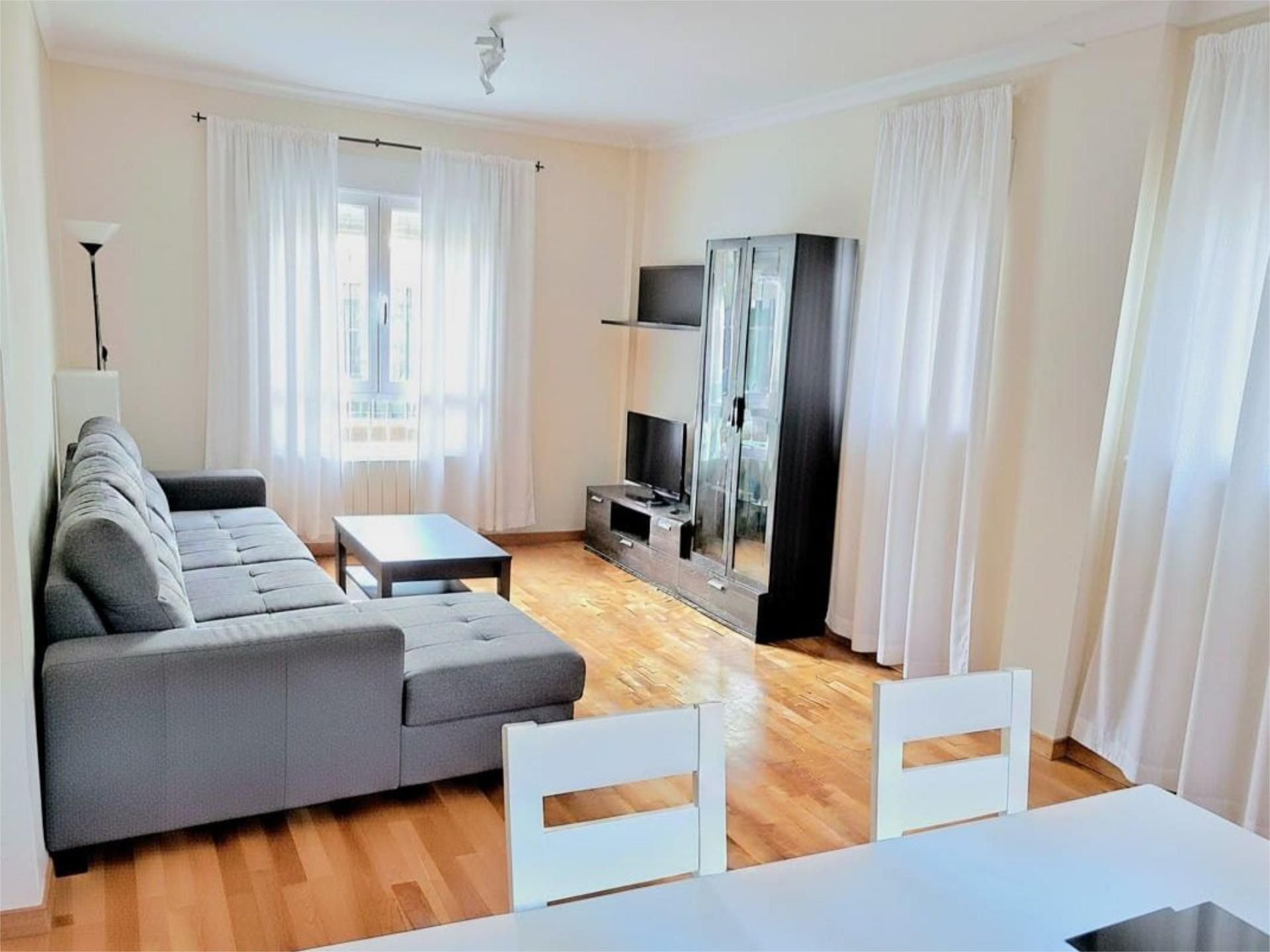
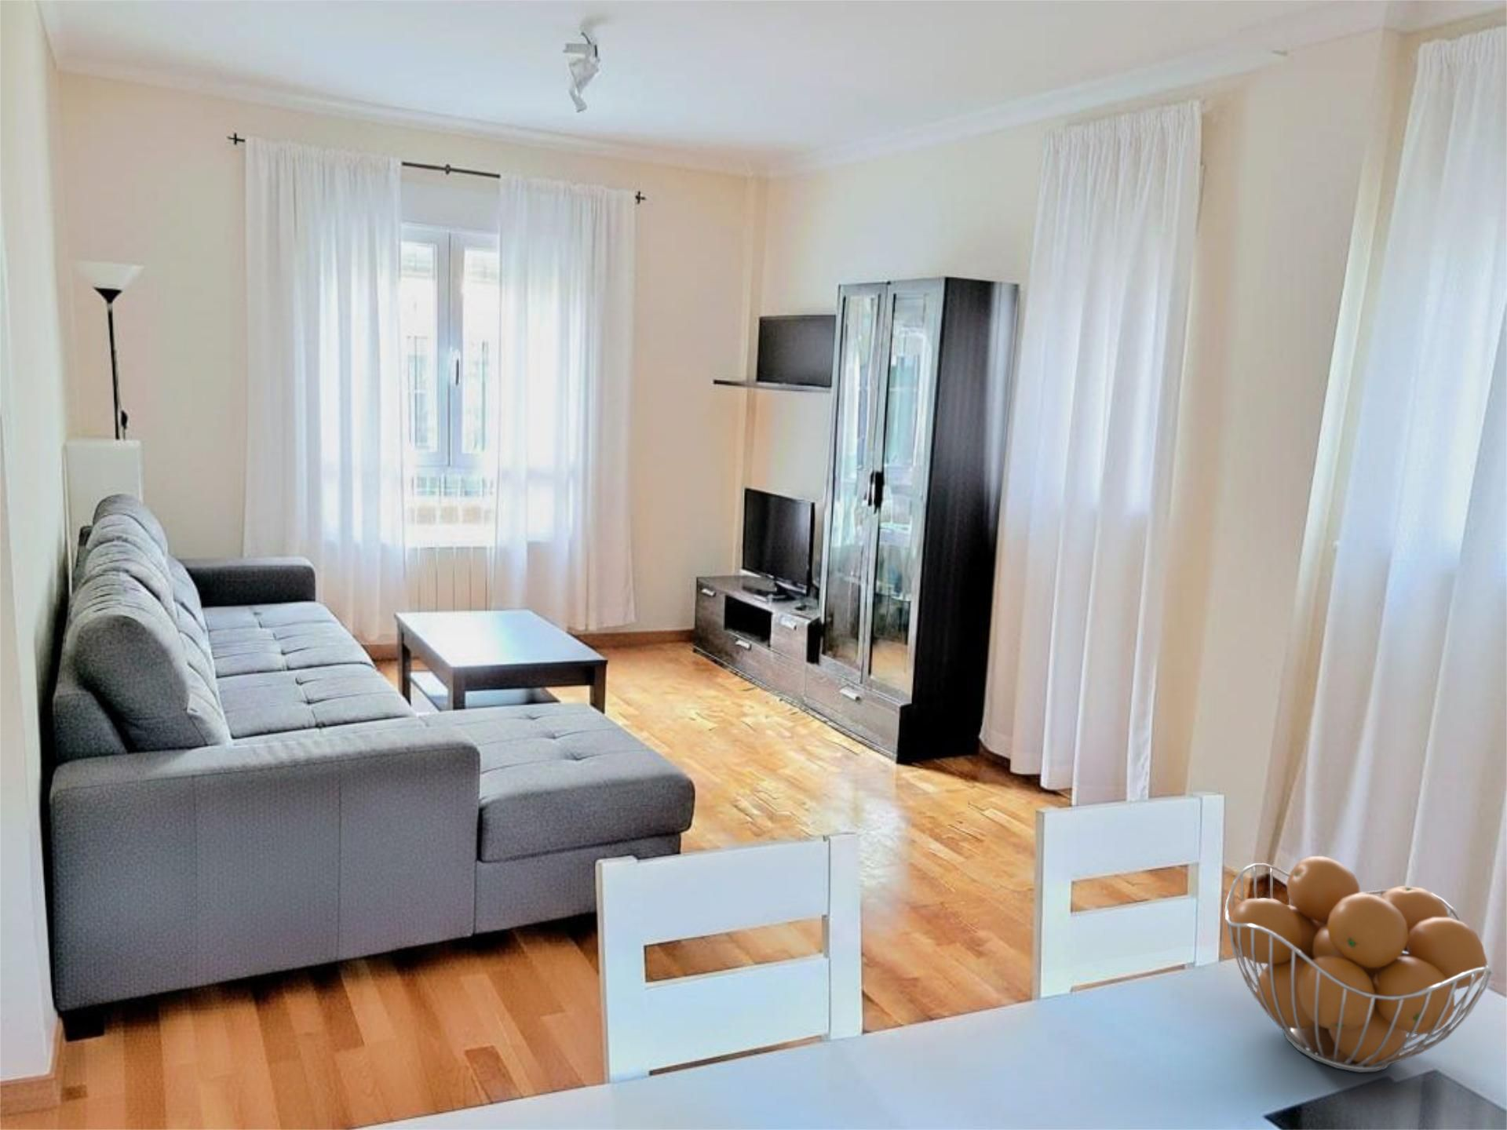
+ fruit basket [1225,856,1494,1073]
